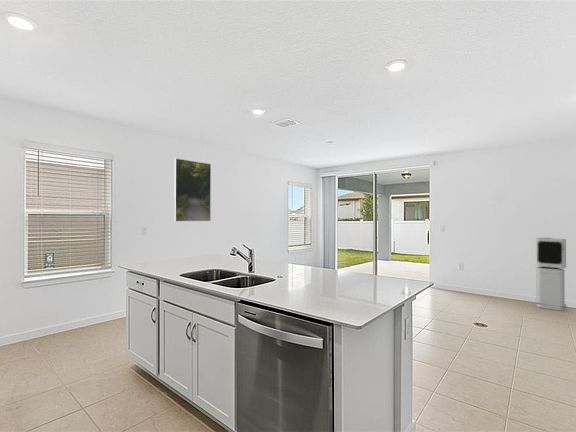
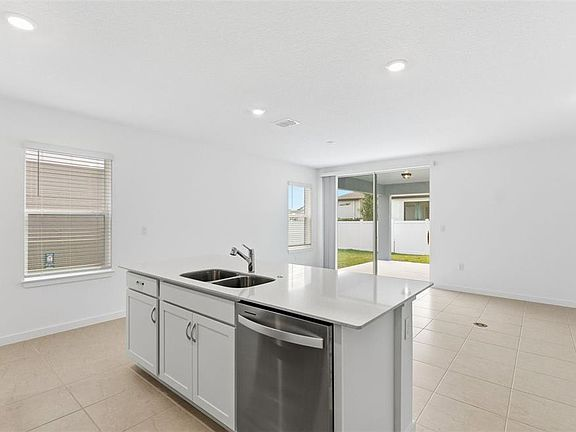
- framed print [173,157,212,222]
- air purifier [534,237,567,312]
